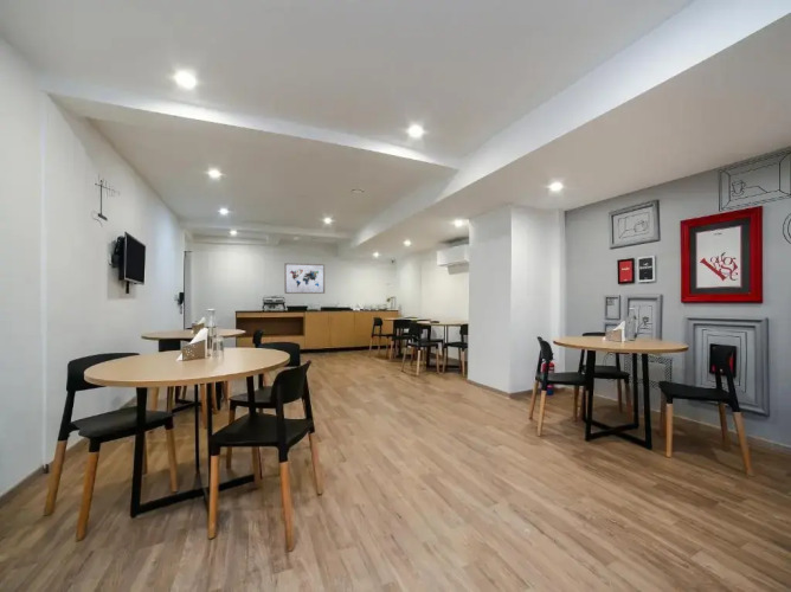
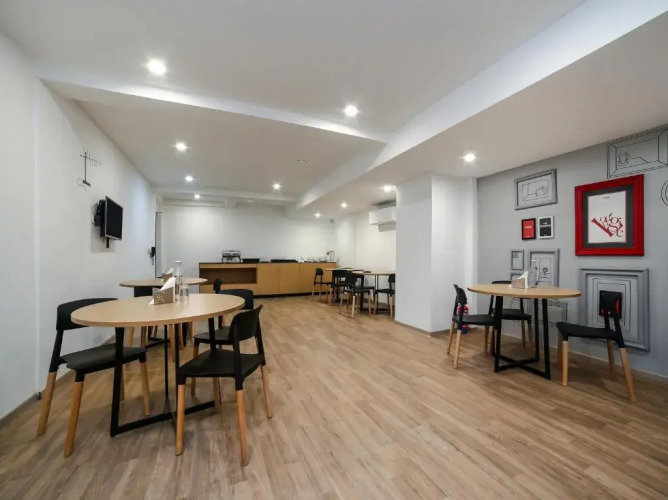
- wall art [283,262,326,295]
